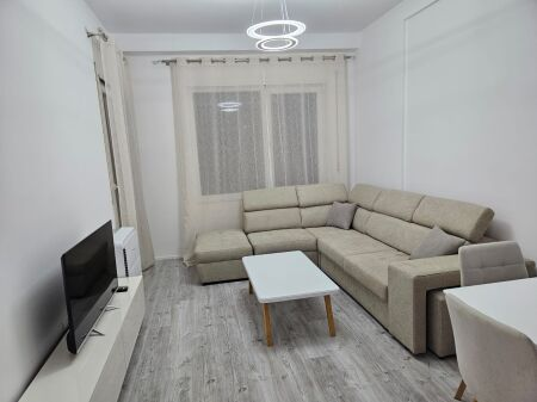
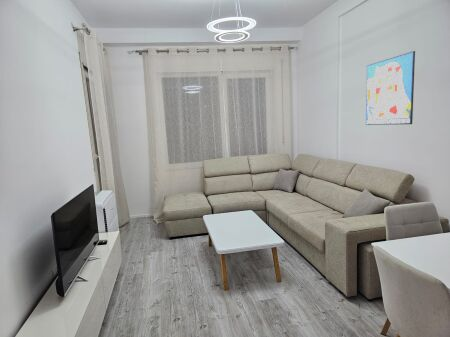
+ wall art [365,50,416,126]
